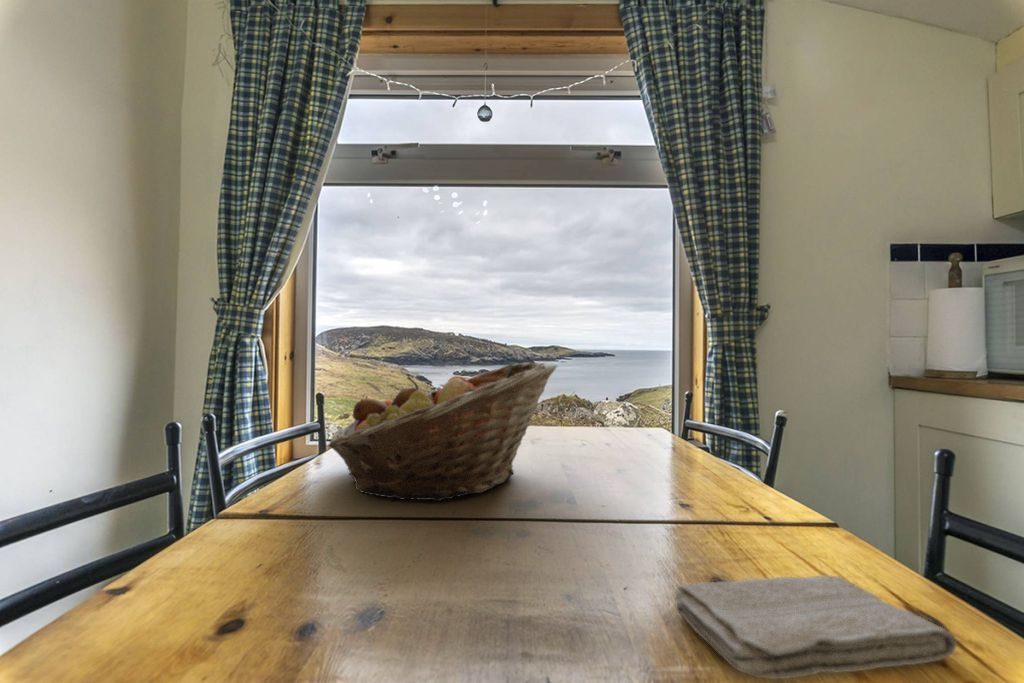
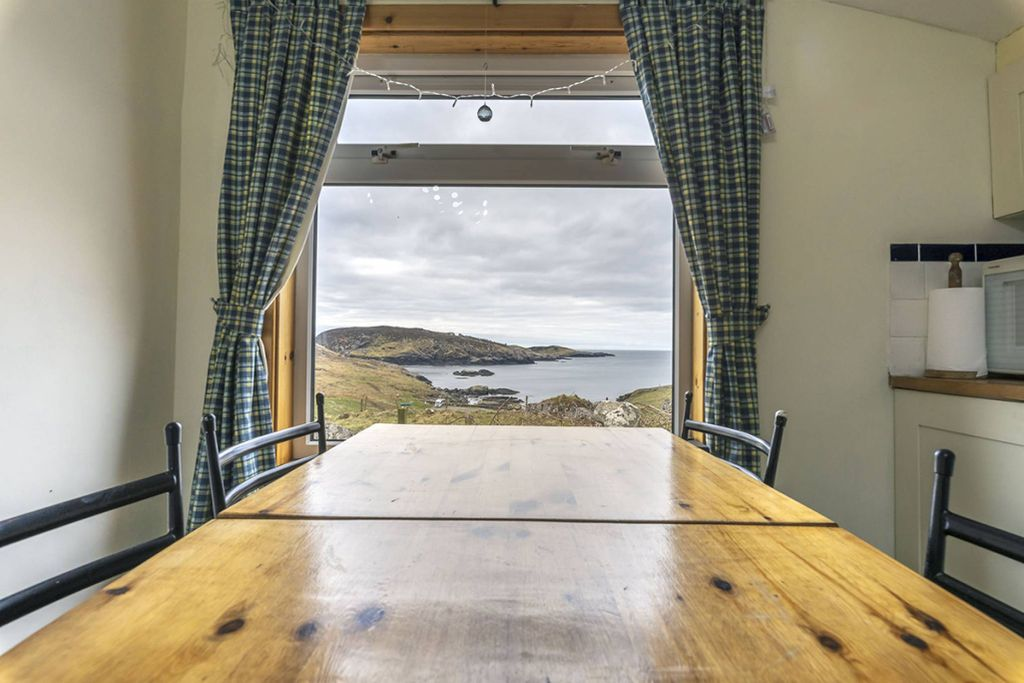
- fruit basket [327,361,558,502]
- washcloth [675,575,958,680]
